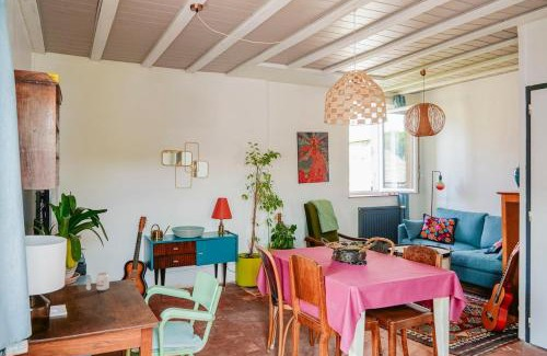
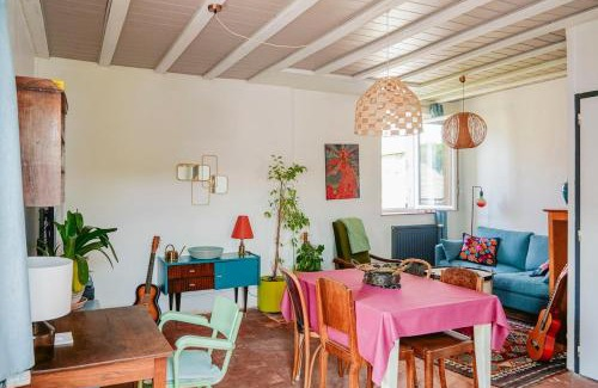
- candle [85,271,110,291]
